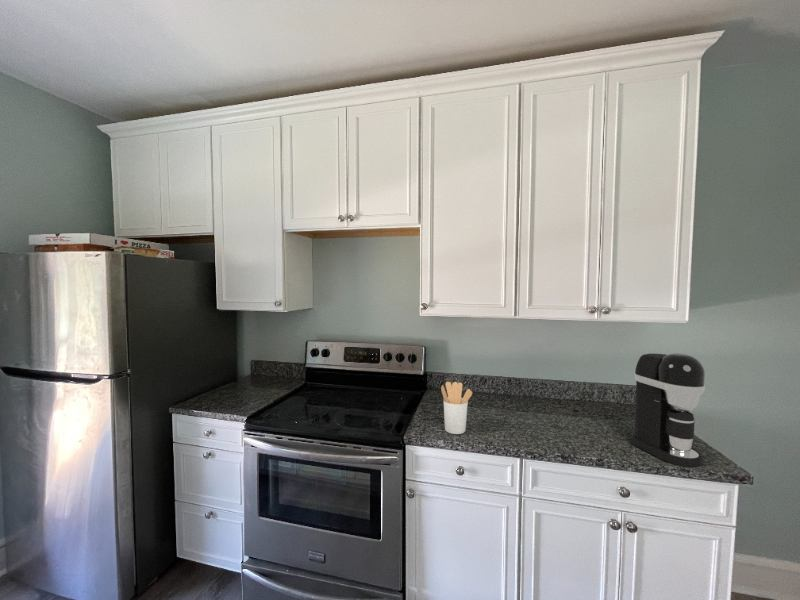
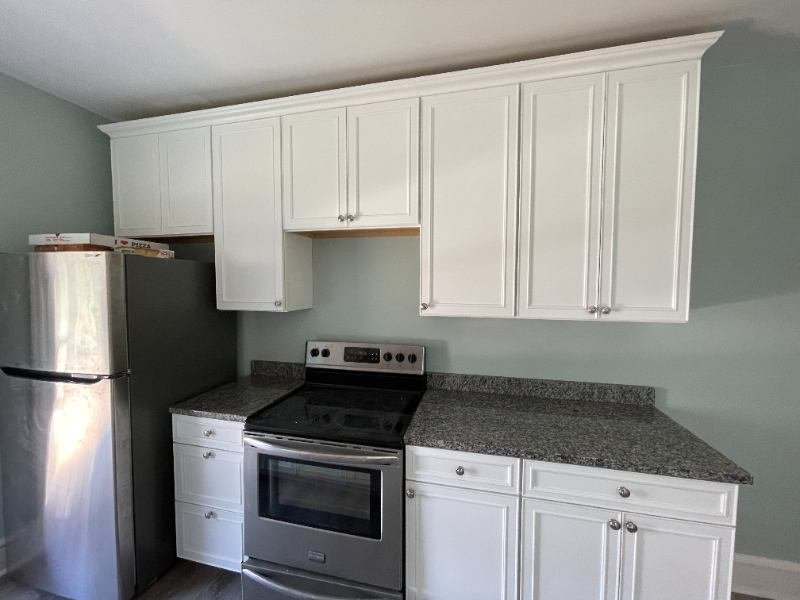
- coffee maker [630,352,706,468]
- utensil holder [440,381,473,435]
